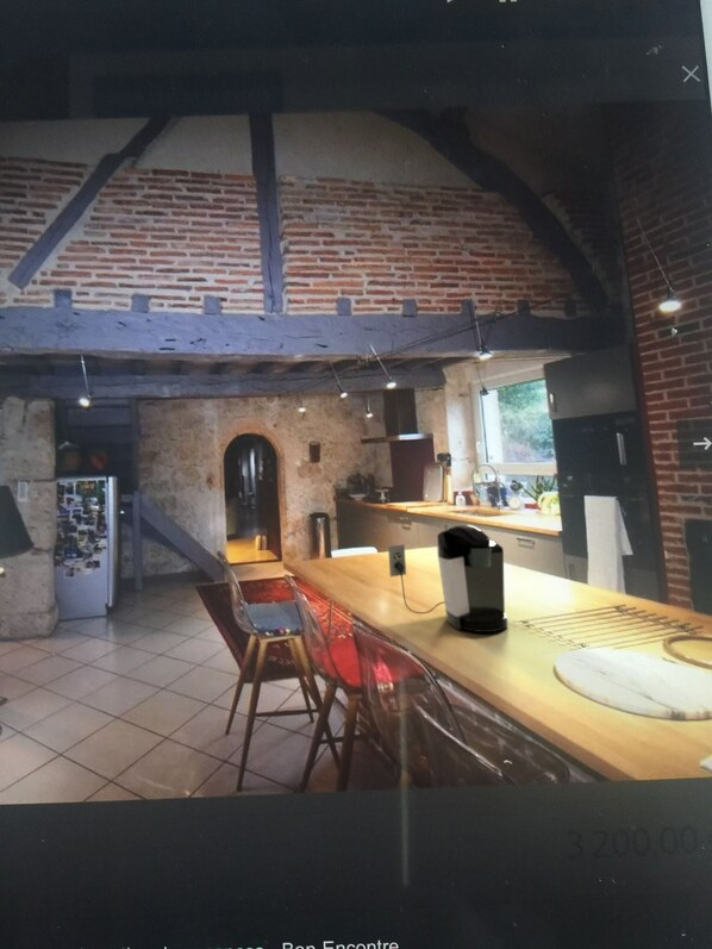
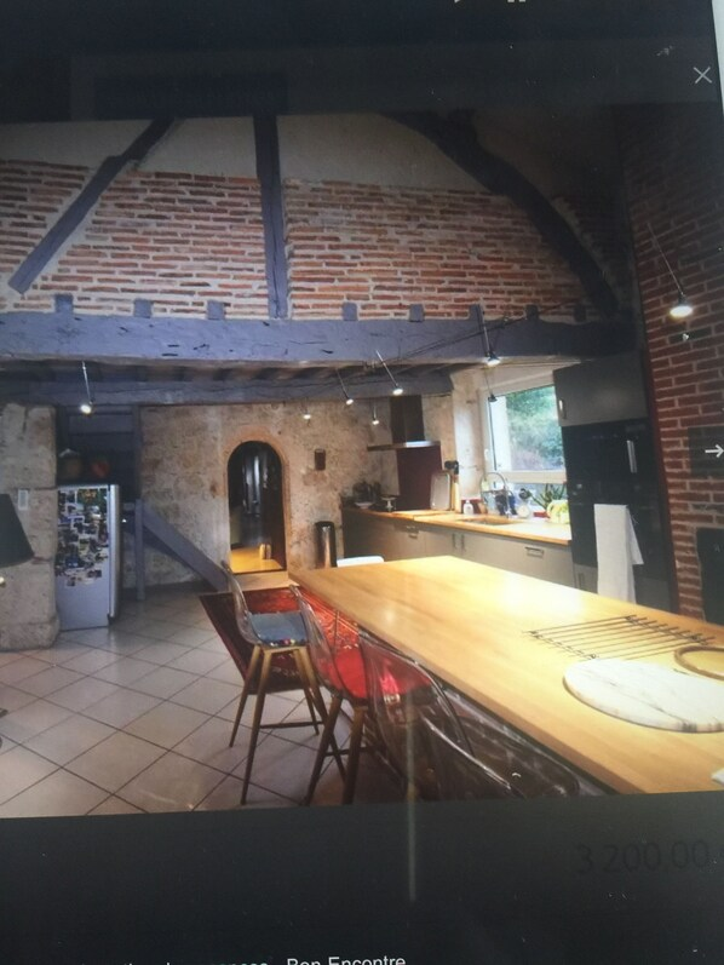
- coffee maker [387,524,508,633]
